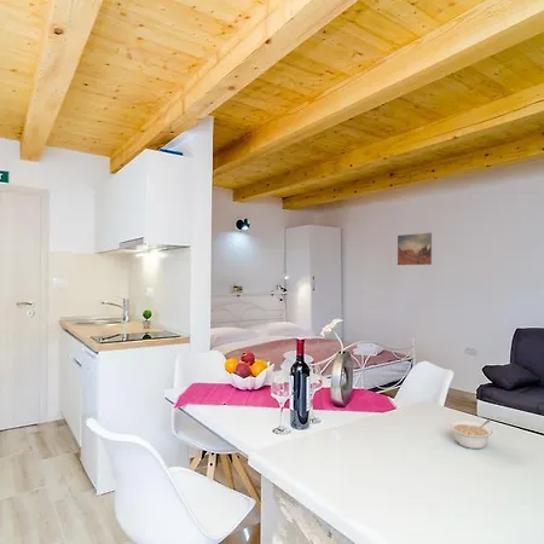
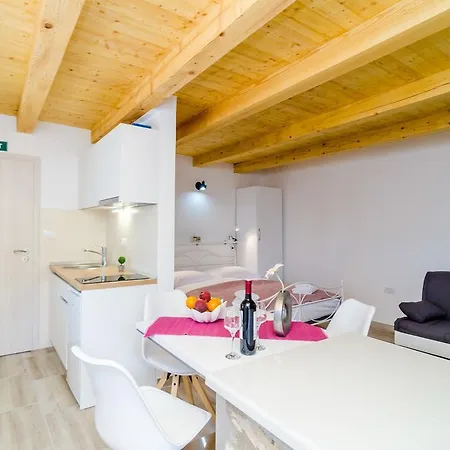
- wall art [397,232,433,266]
- legume [448,418,493,450]
